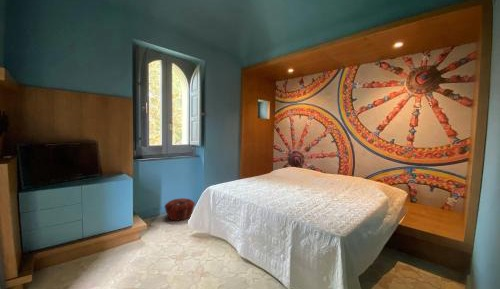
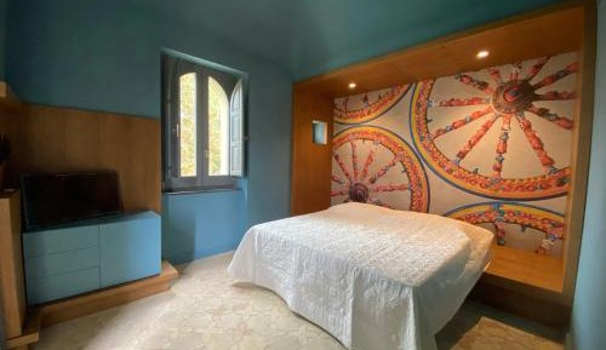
- woven basket [164,197,196,222]
